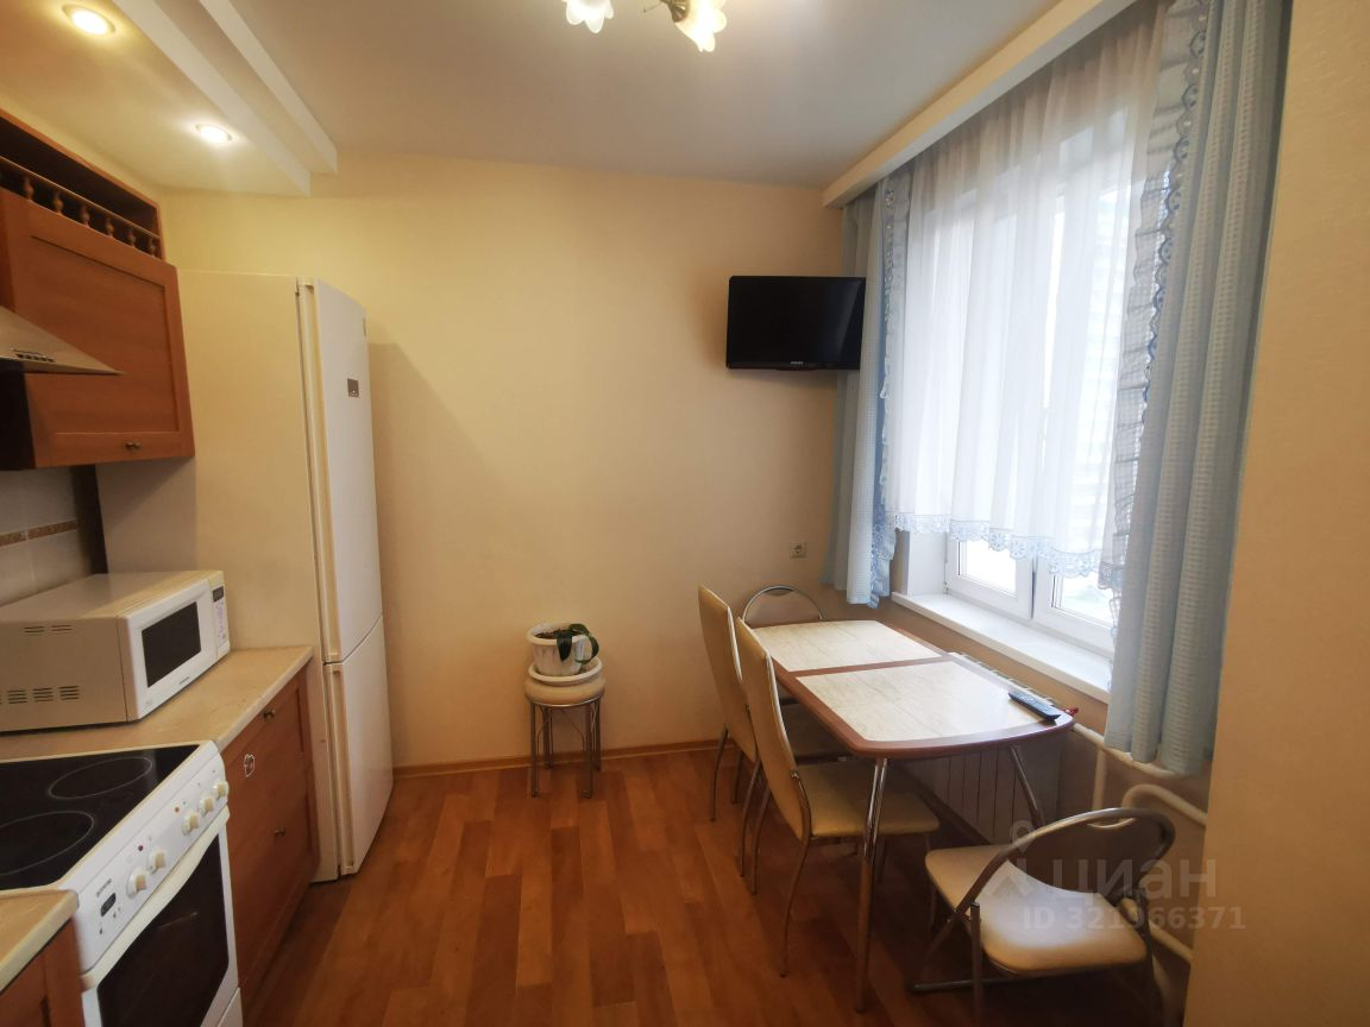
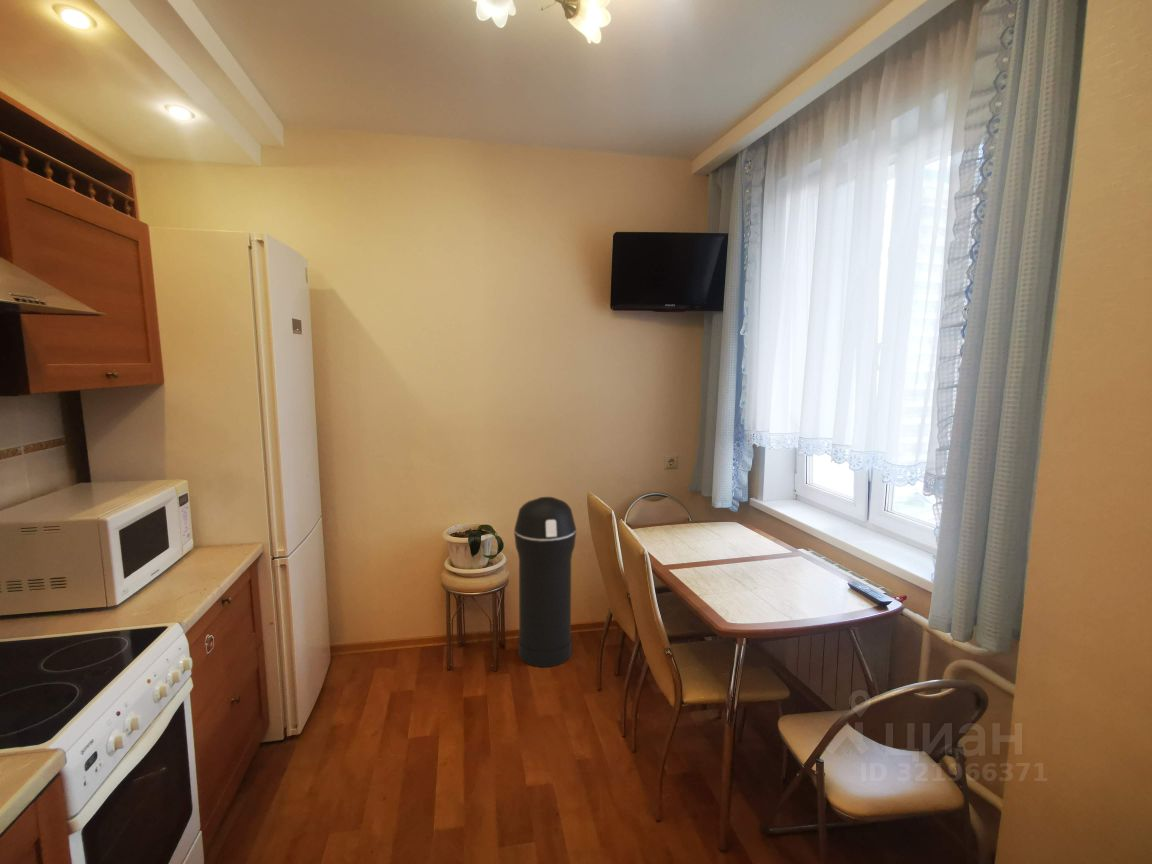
+ trash can [513,496,577,668]
